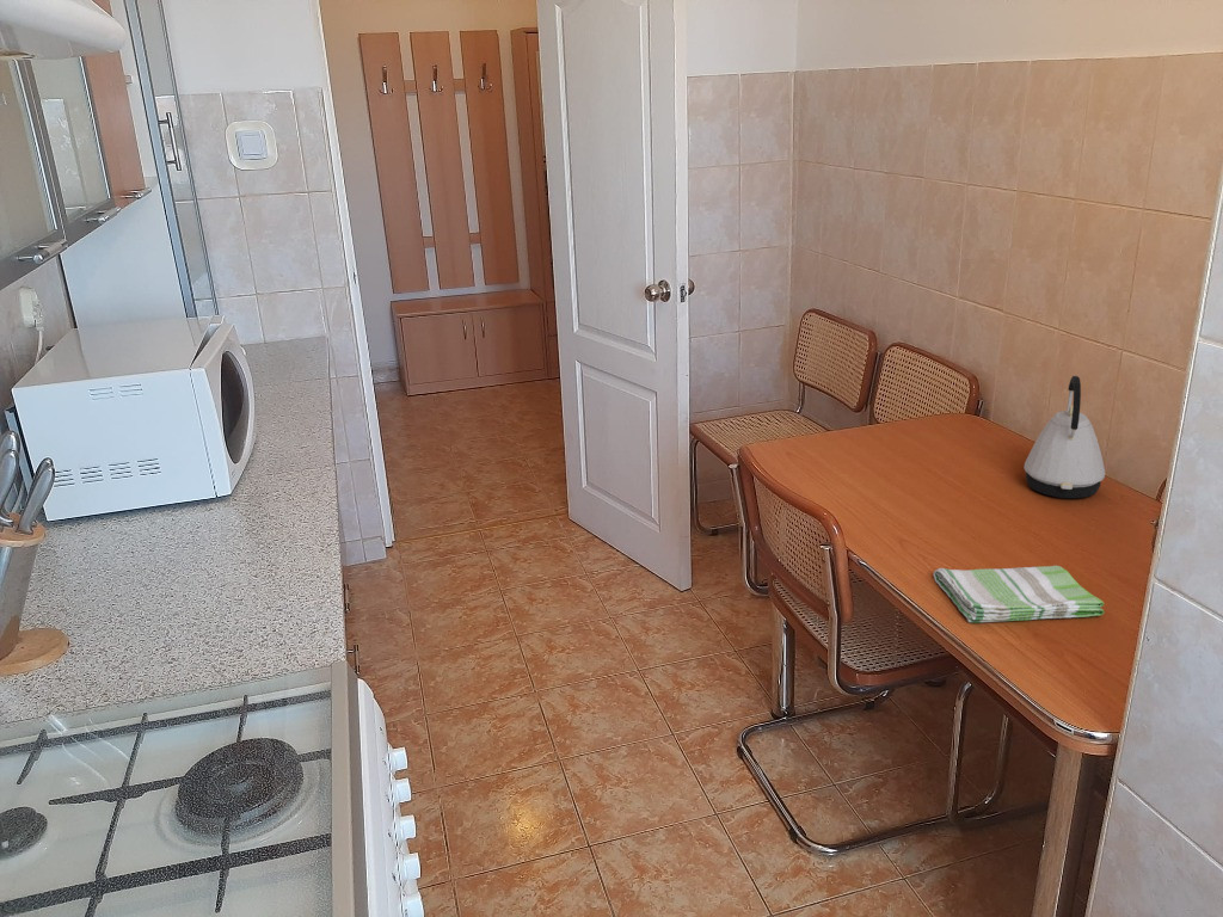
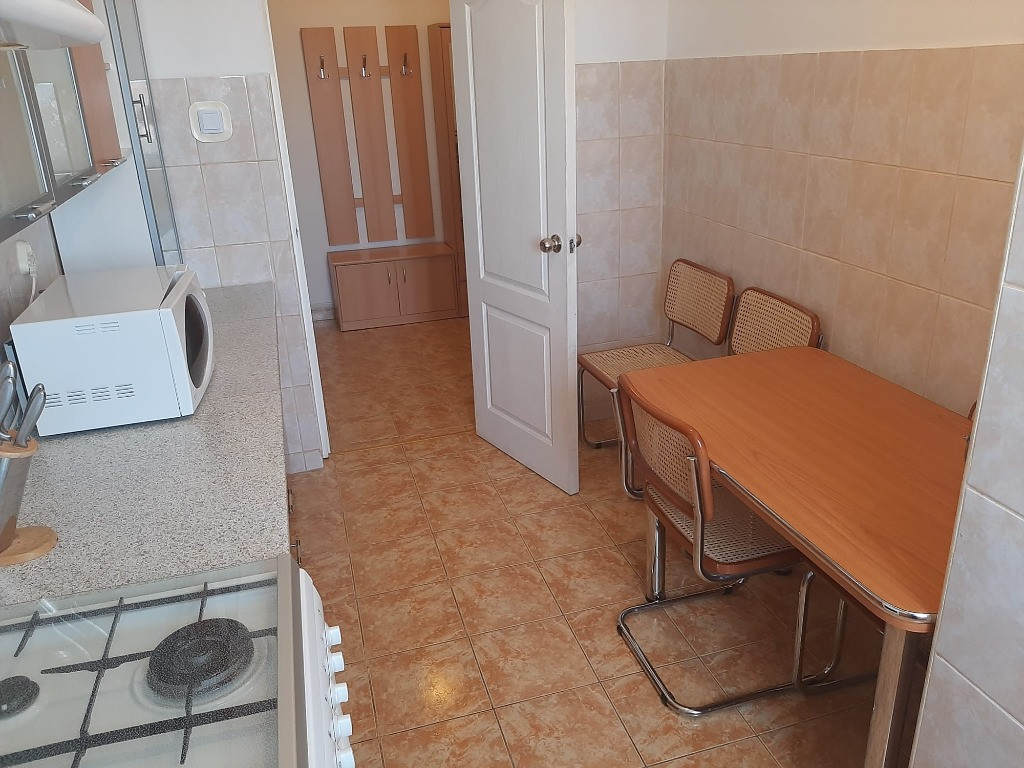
- kettle [1022,375,1106,499]
- dish towel [933,565,1106,623]
